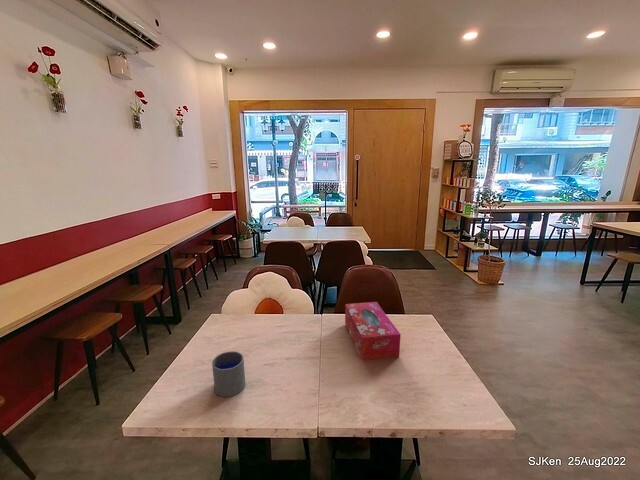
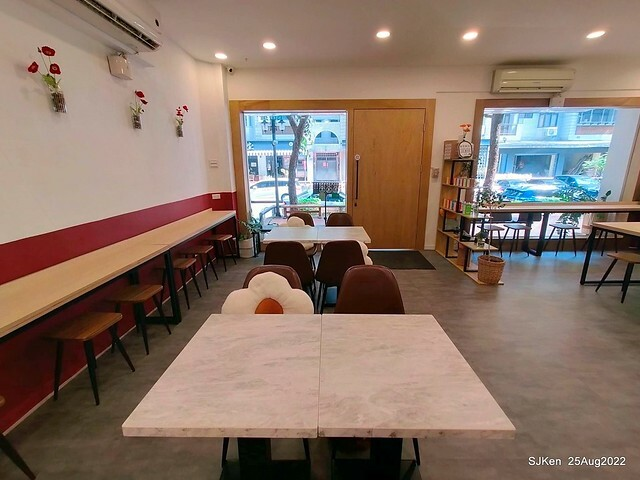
- tissue box [344,301,402,361]
- cup [211,350,246,398]
